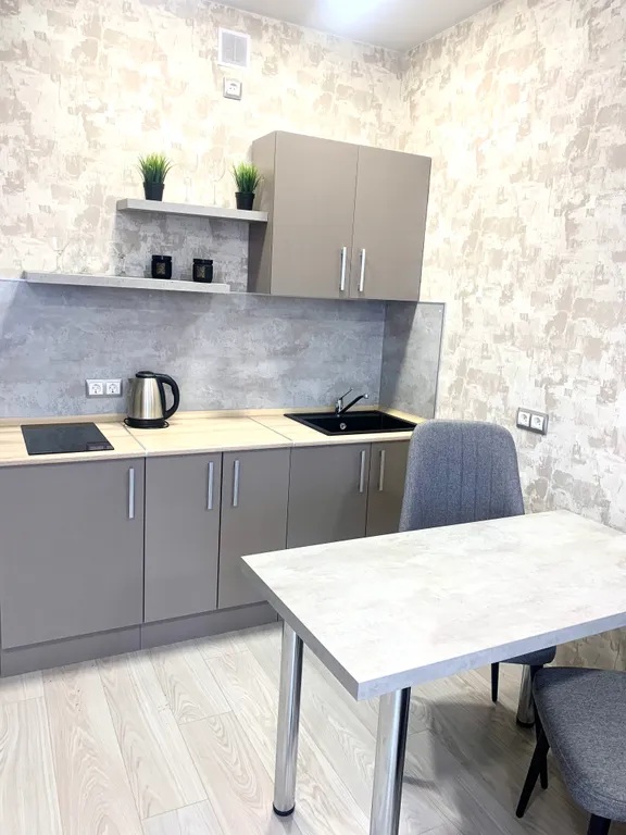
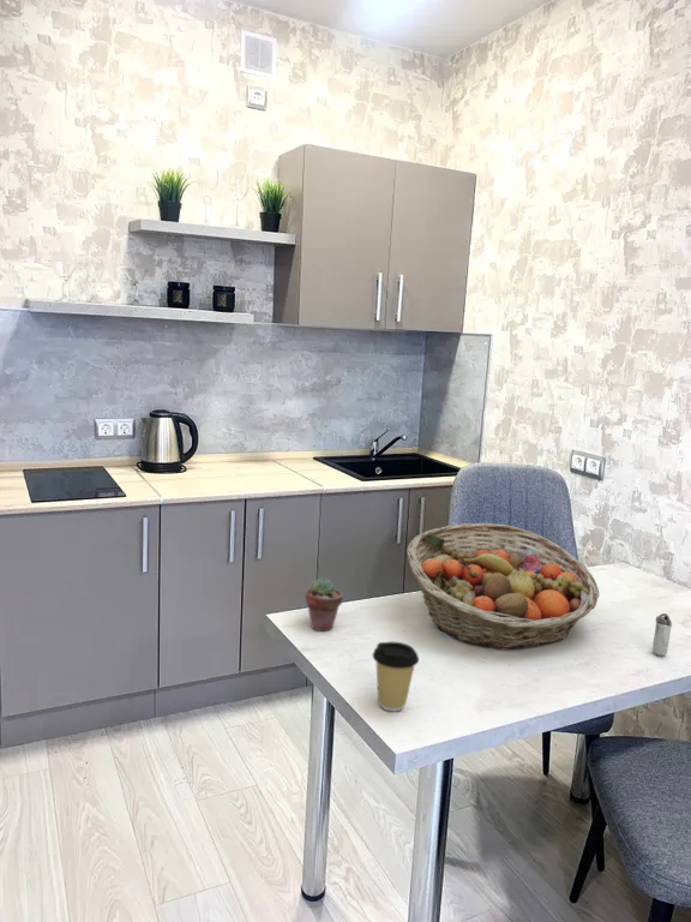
+ shaker [651,612,673,657]
+ potted succulent [305,576,344,633]
+ fruit basket [405,522,600,651]
+ coffee cup [372,641,420,712]
